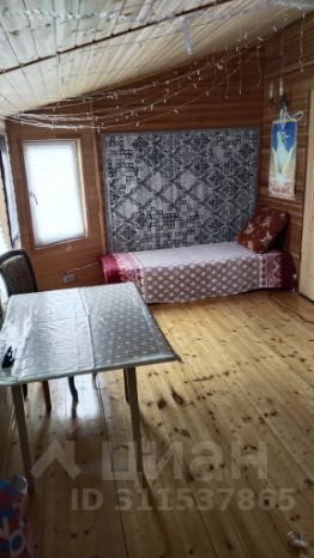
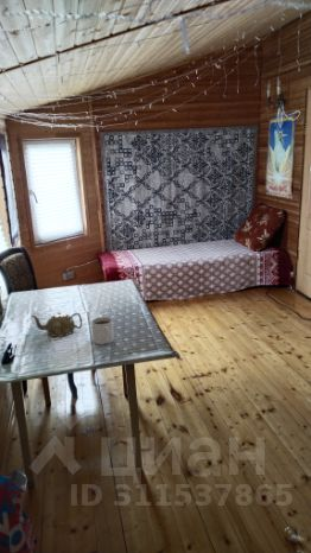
+ mug [90,316,115,345]
+ teapot [31,311,83,338]
